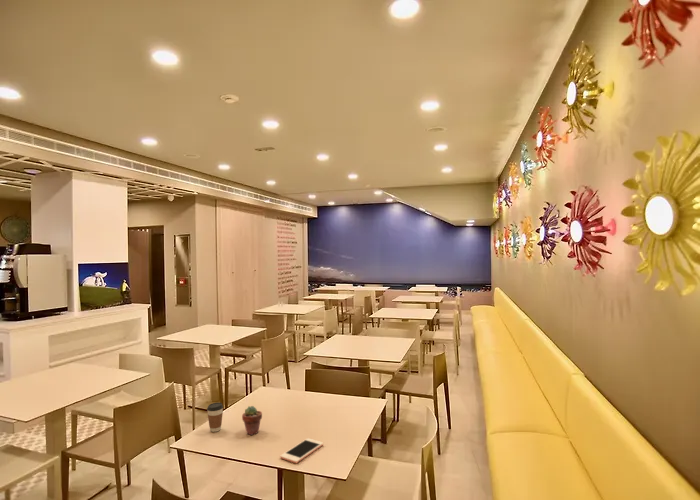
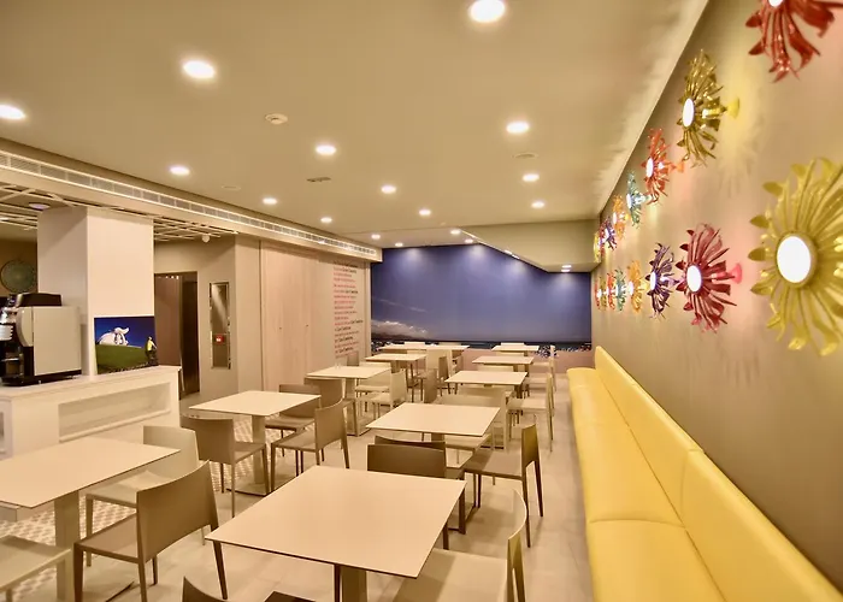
- cell phone [279,437,324,464]
- potted succulent [241,405,263,436]
- coffee cup [206,402,224,433]
